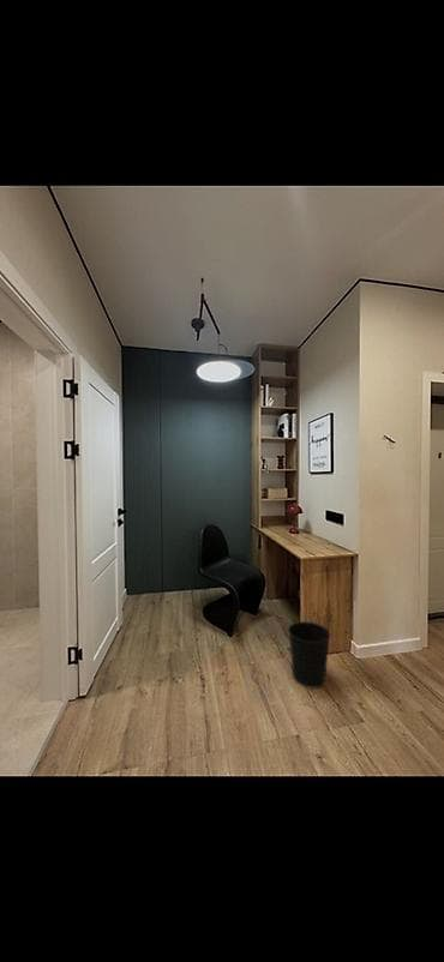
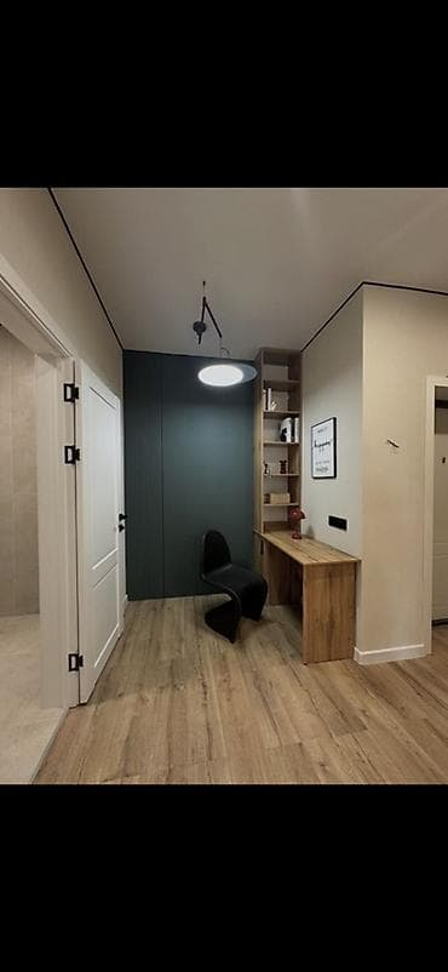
- wastebasket [287,620,331,690]
